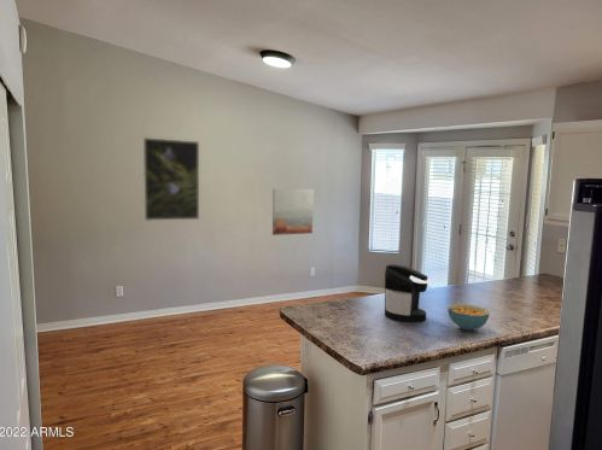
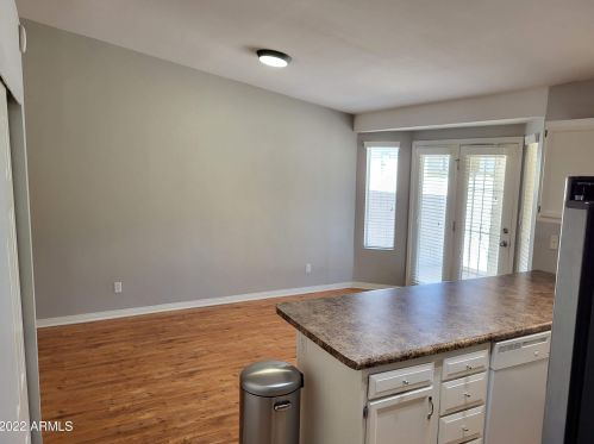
- coffee maker [384,263,432,323]
- wall art [271,188,315,236]
- cereal bowl [446,303,491,332]
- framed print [142,136,200,222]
